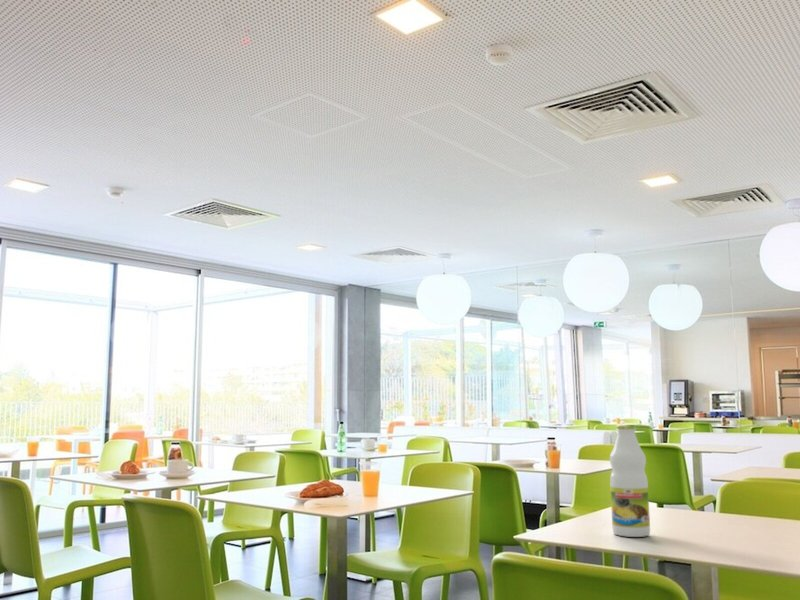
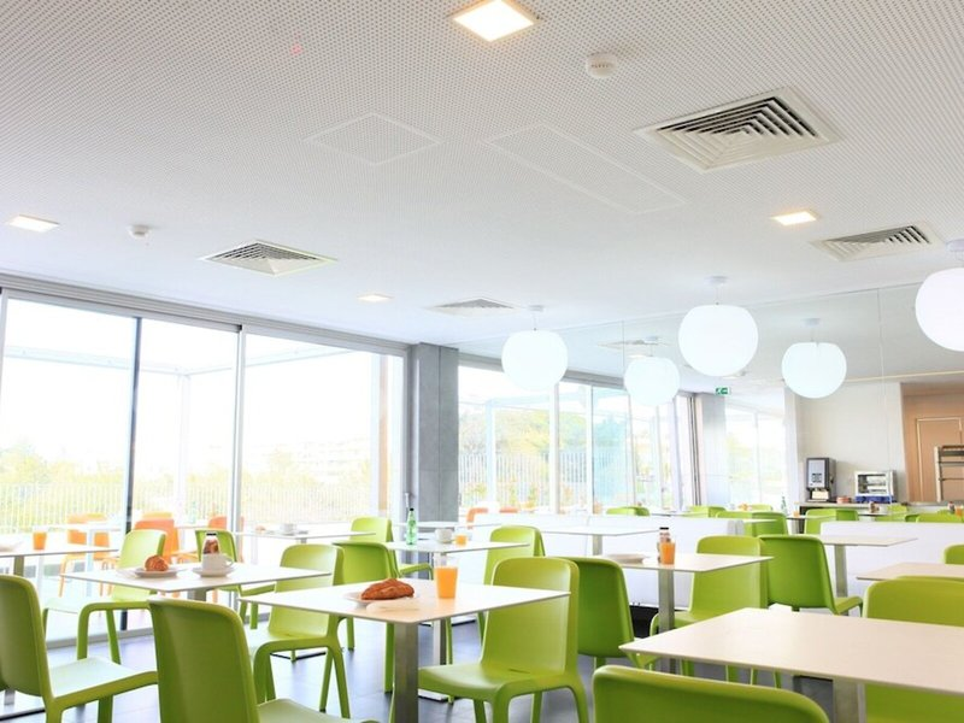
- bottle [609,424,651,538]
